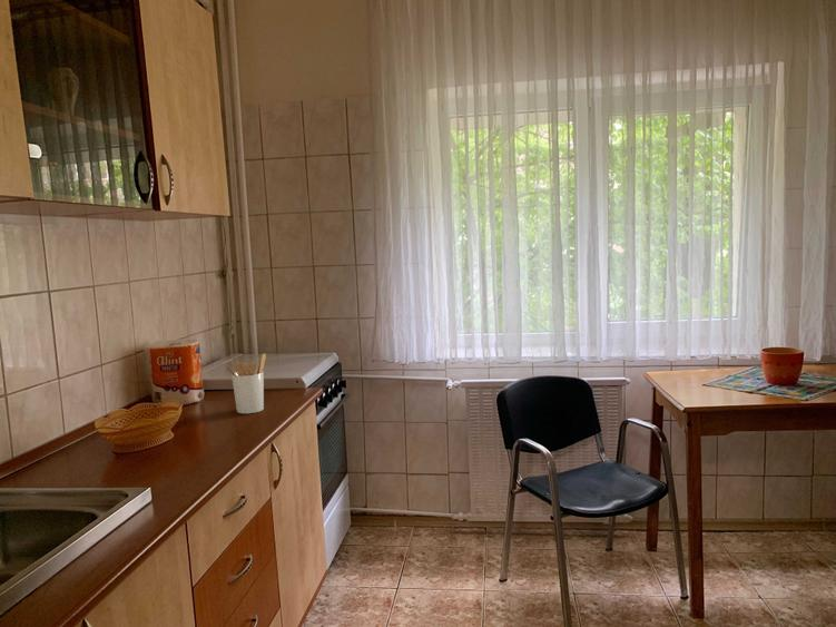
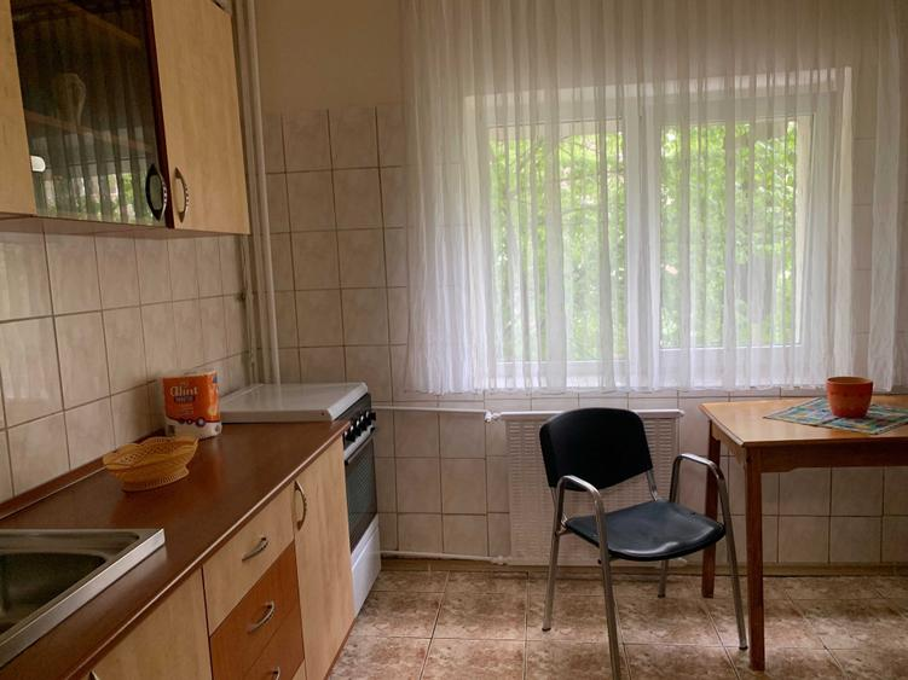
- utensil holder [224,353,267,414]
